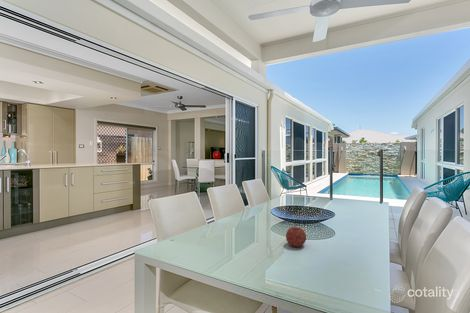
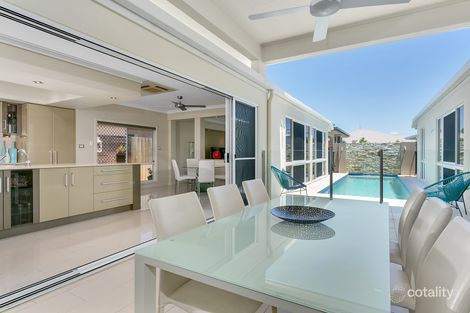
- fruit [285,225,307,248]
